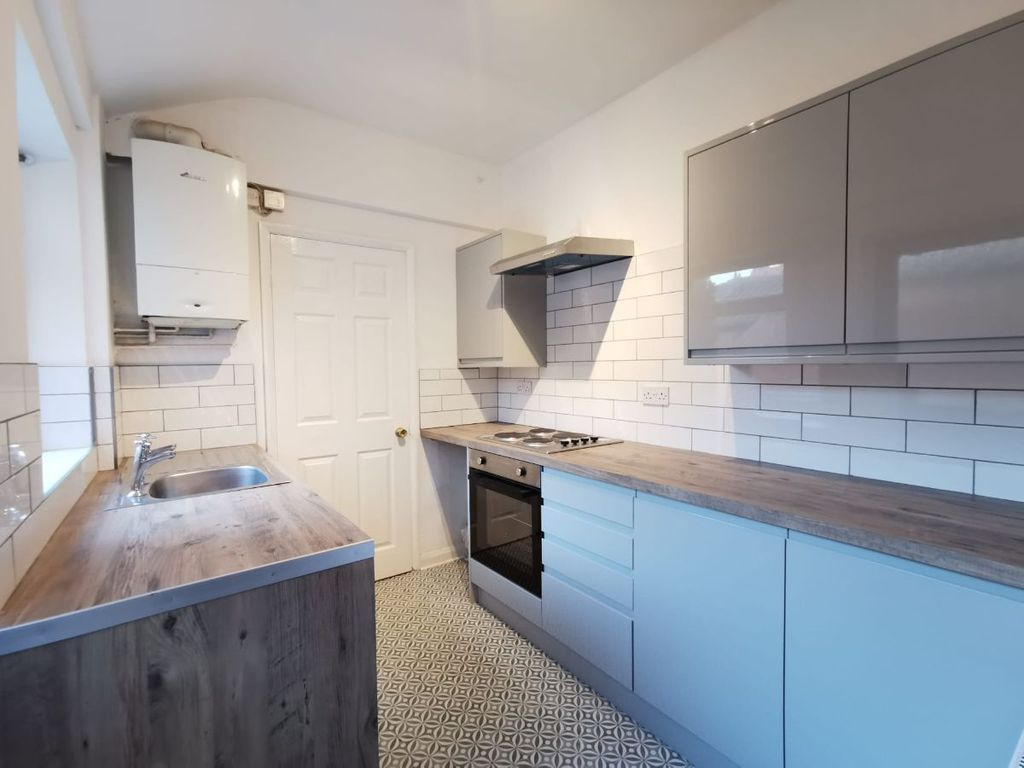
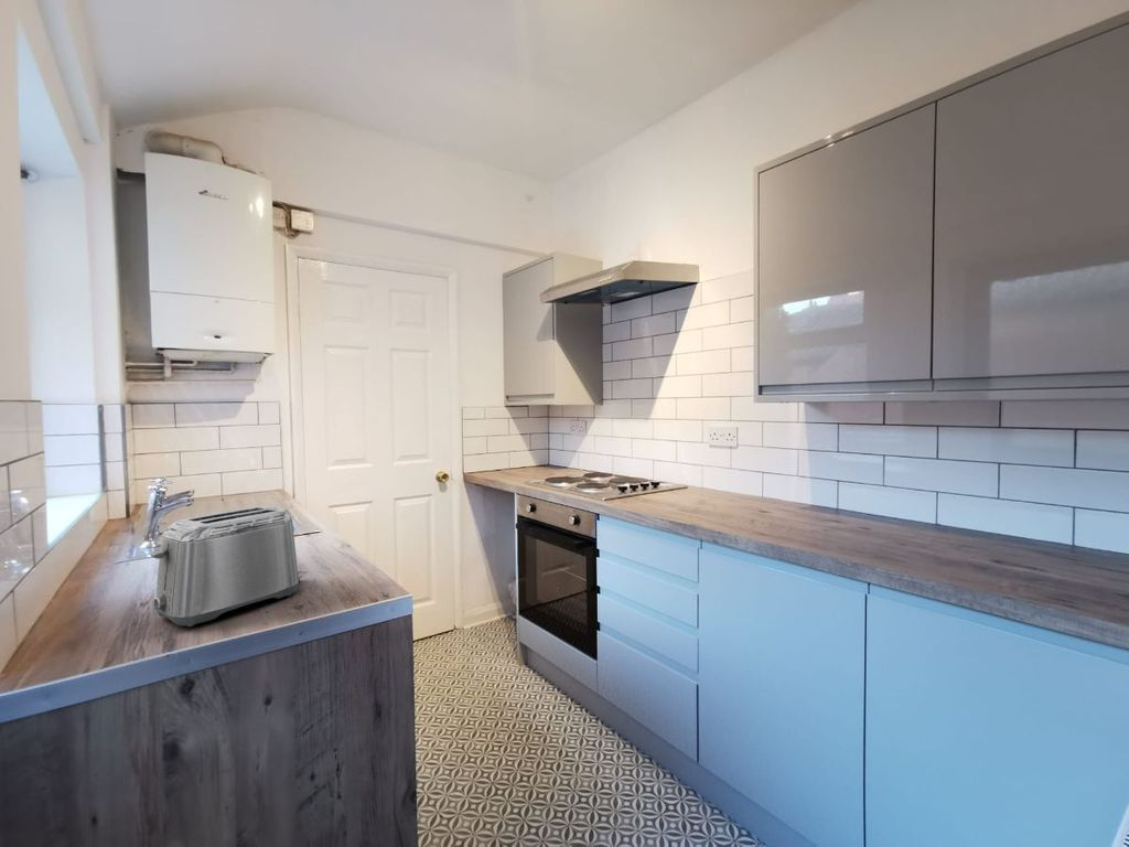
+ toaster [150,505,302,628]
